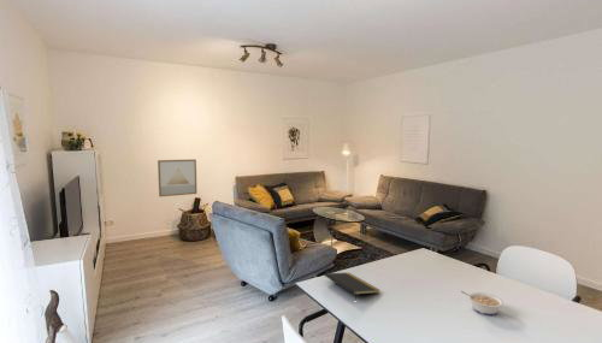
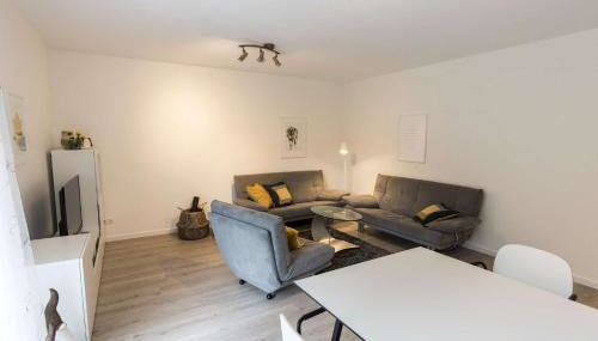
- notepad [323,271,380,300]
- wall art [157,159,199,197]
- legume [460,290,504,315]
